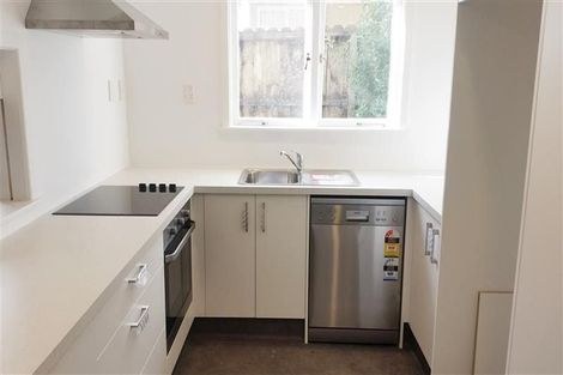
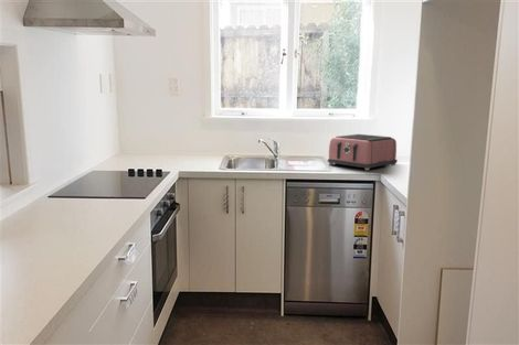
+ toaster [327,133,399,171]
